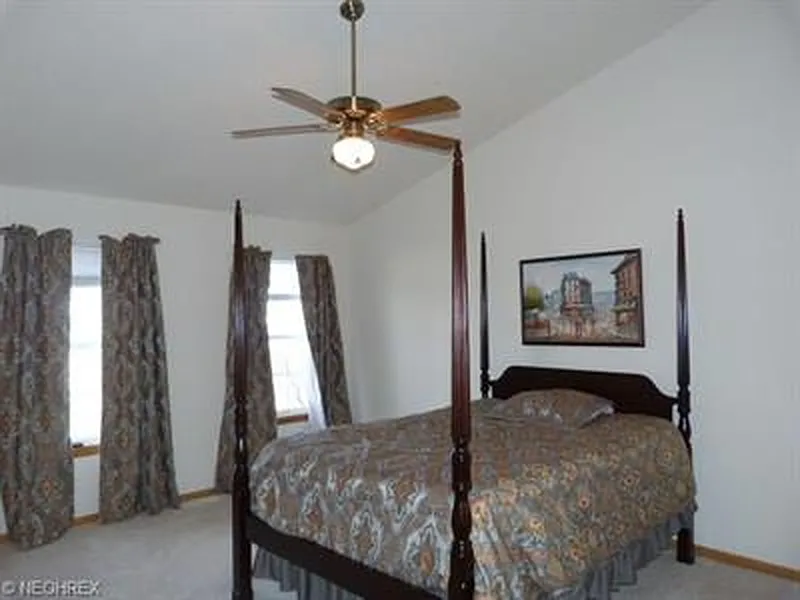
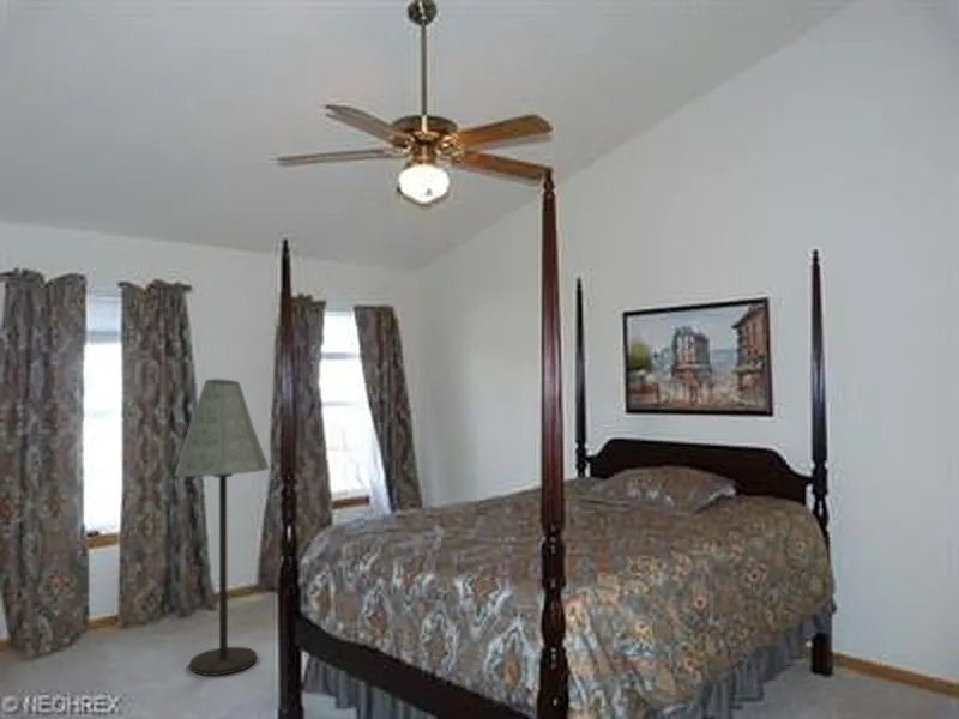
+ floor lamp [174,377,271,677]
